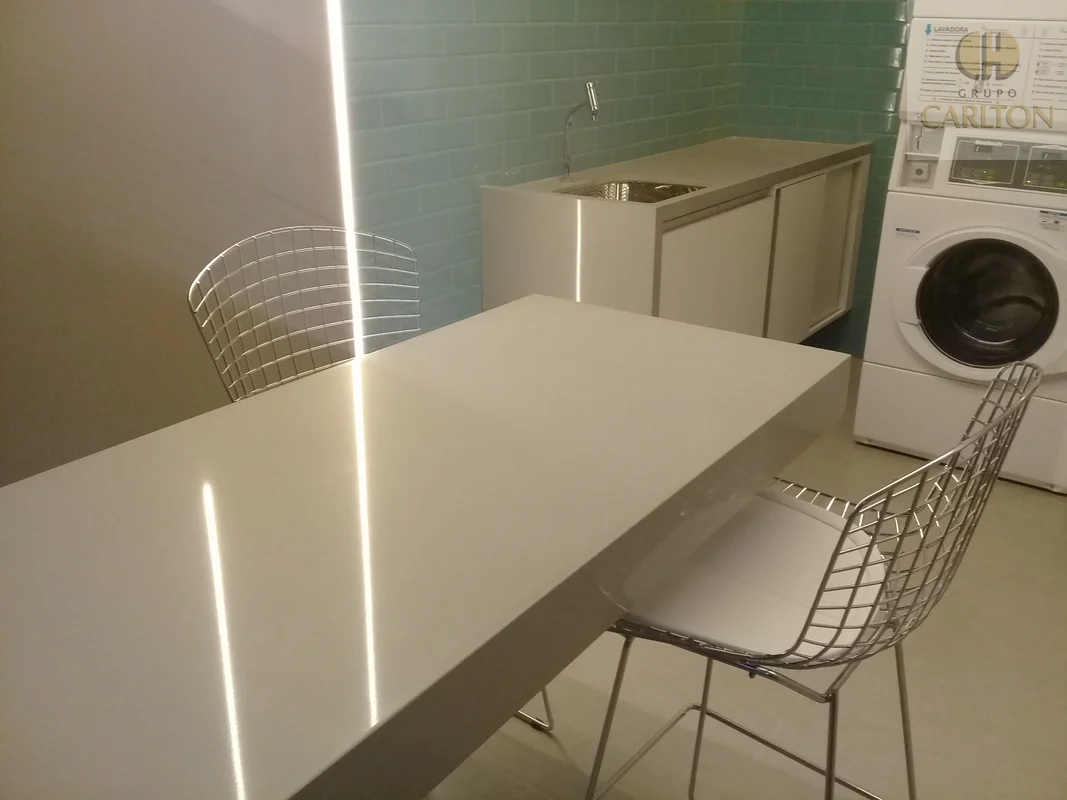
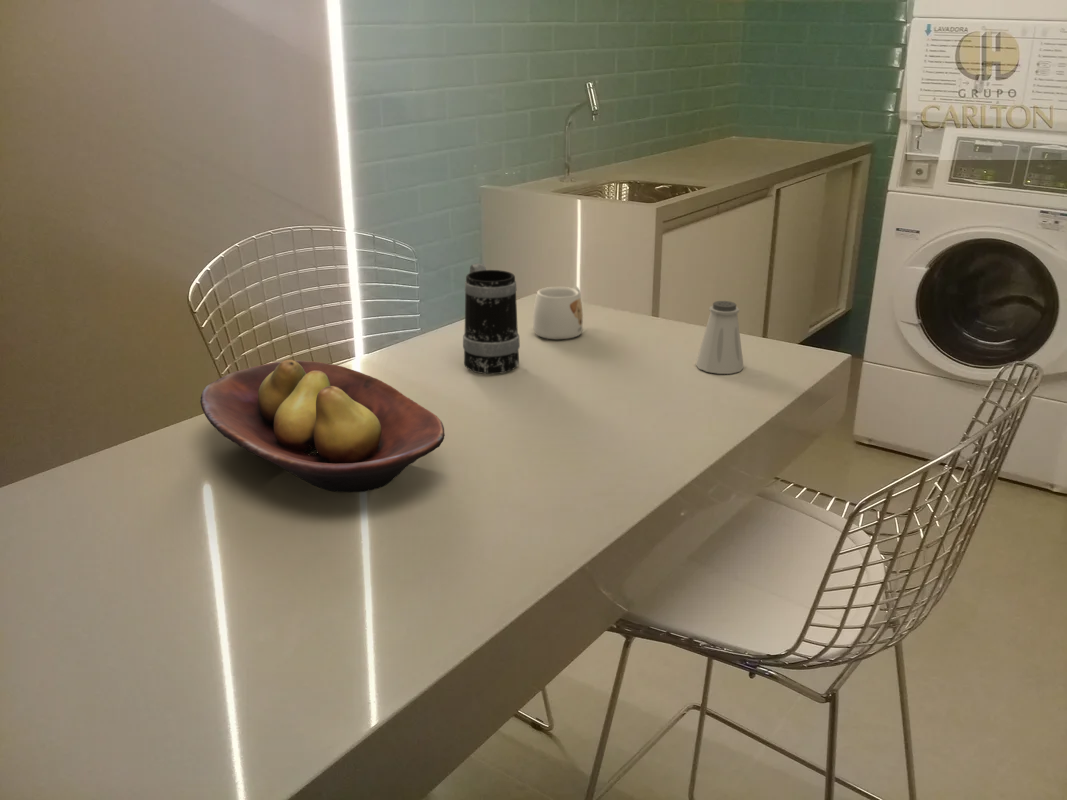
+ fruit bowl [199,359,446,493]
+ mug [532,286,584,340]
+ mug [462,262,521,375]
+ saltshaker [695,300,745,375]
